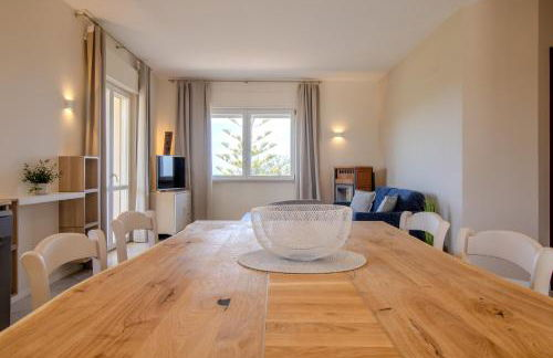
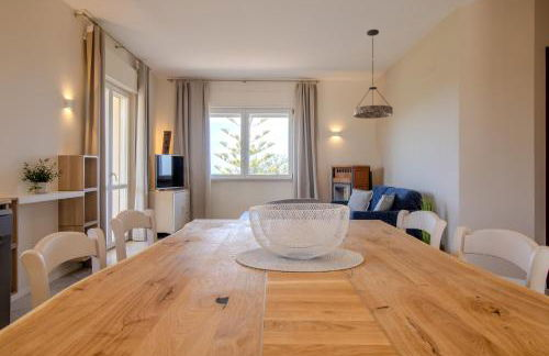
+ chandelier [352,29,394,120]
